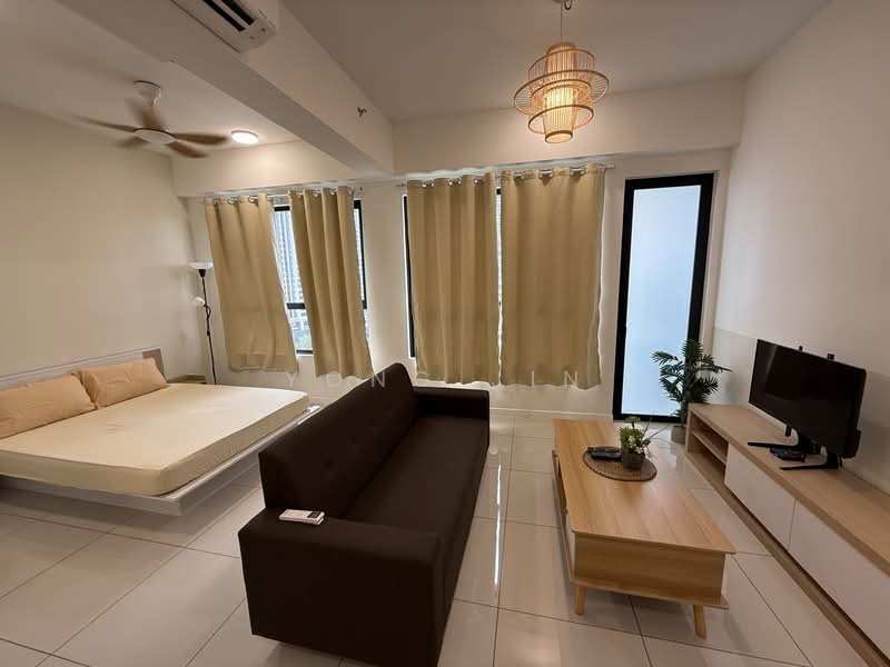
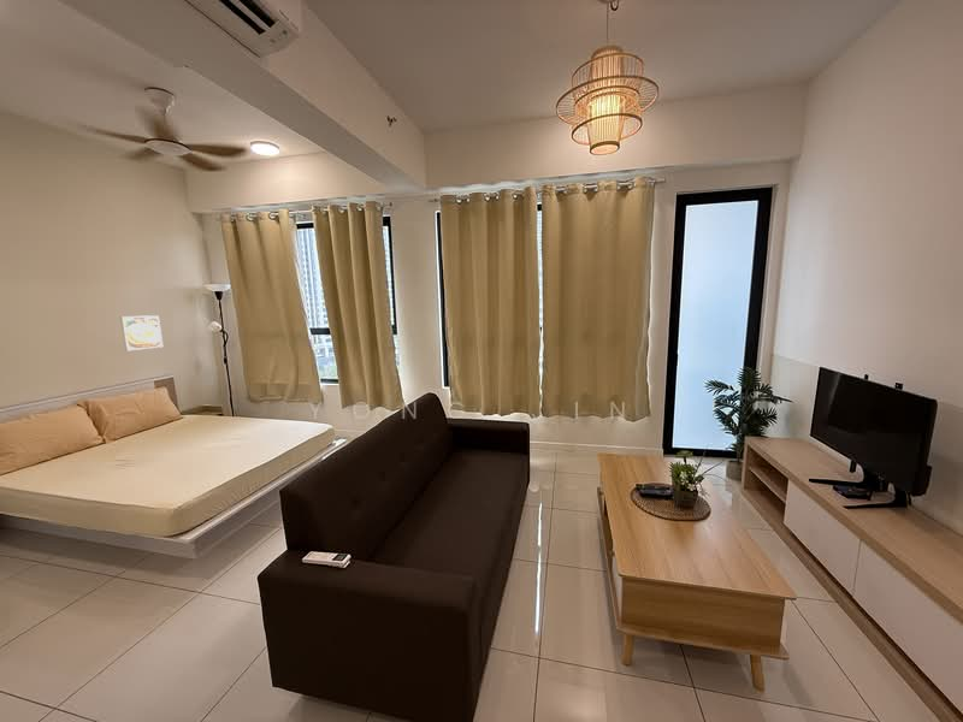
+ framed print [119,314,164,351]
